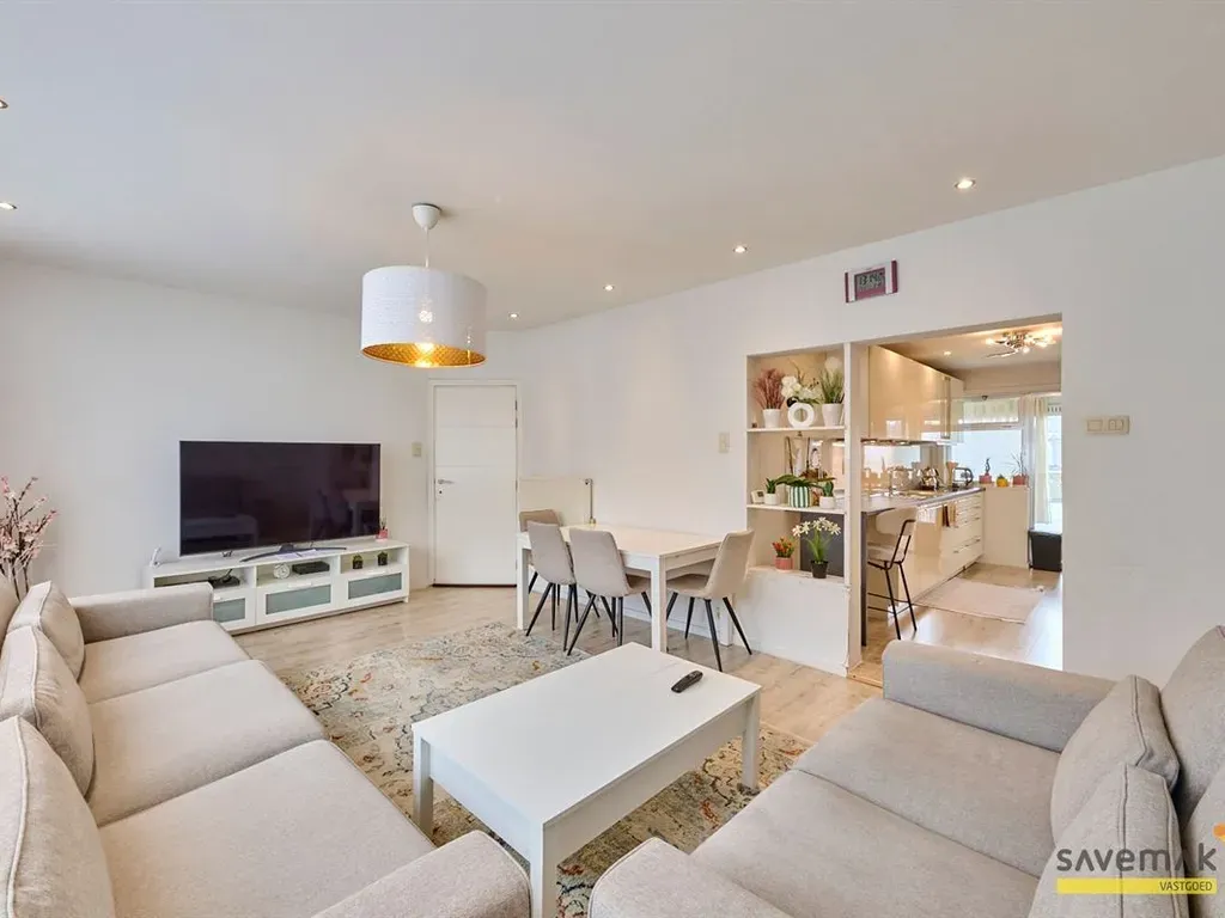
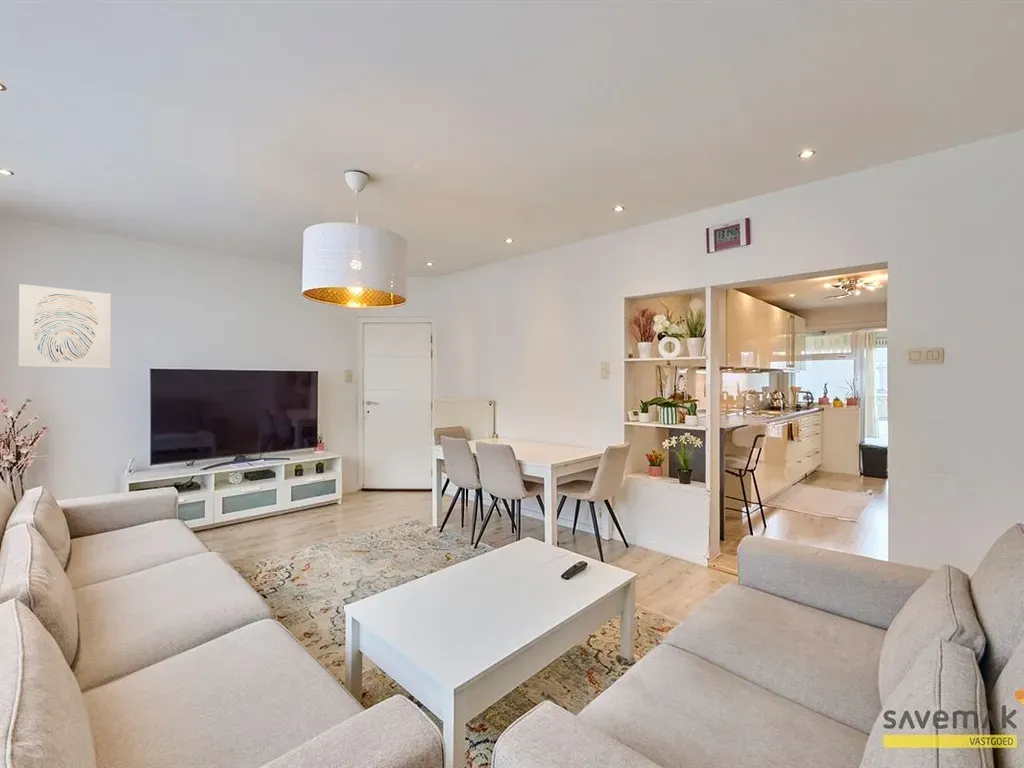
+ wall art [18,283,112,369]
